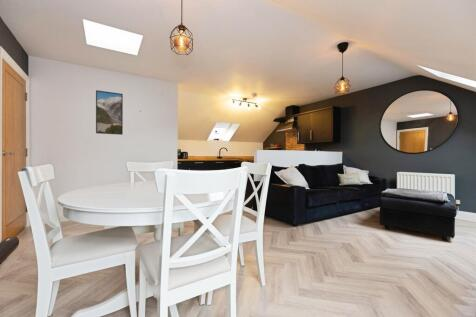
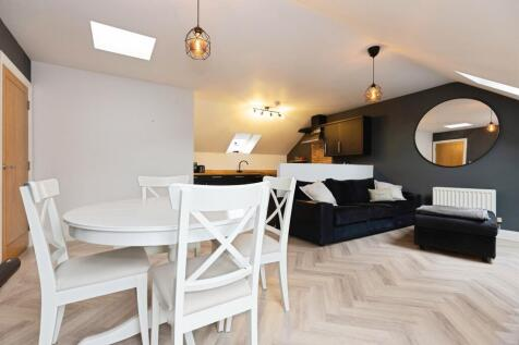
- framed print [95,89,124,136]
